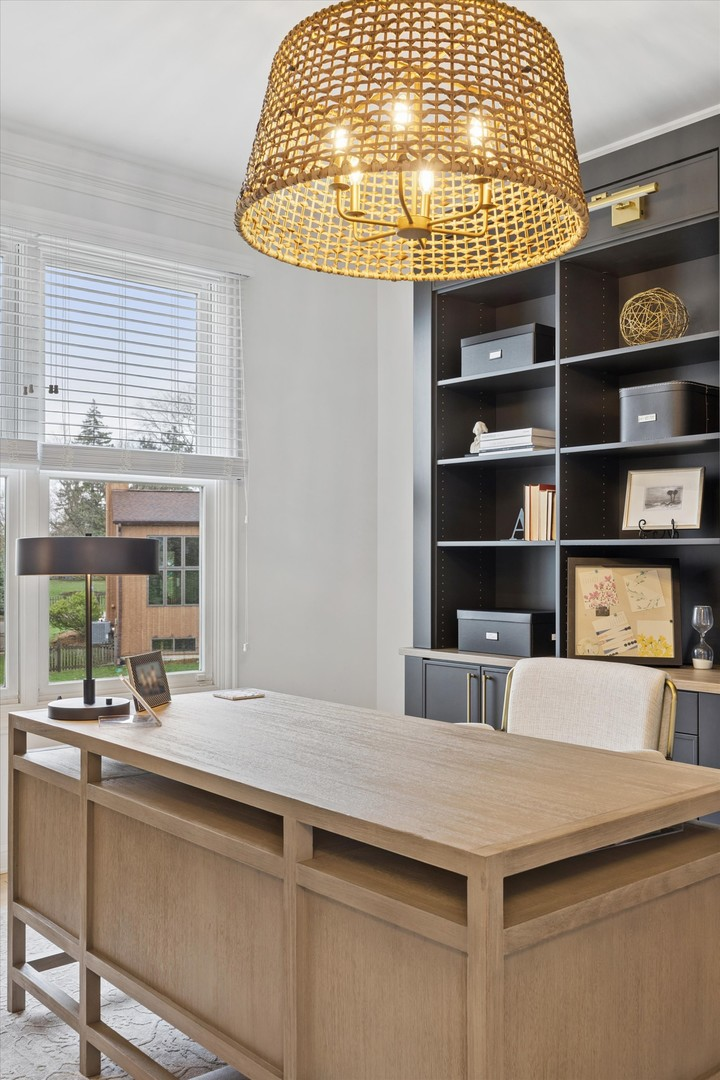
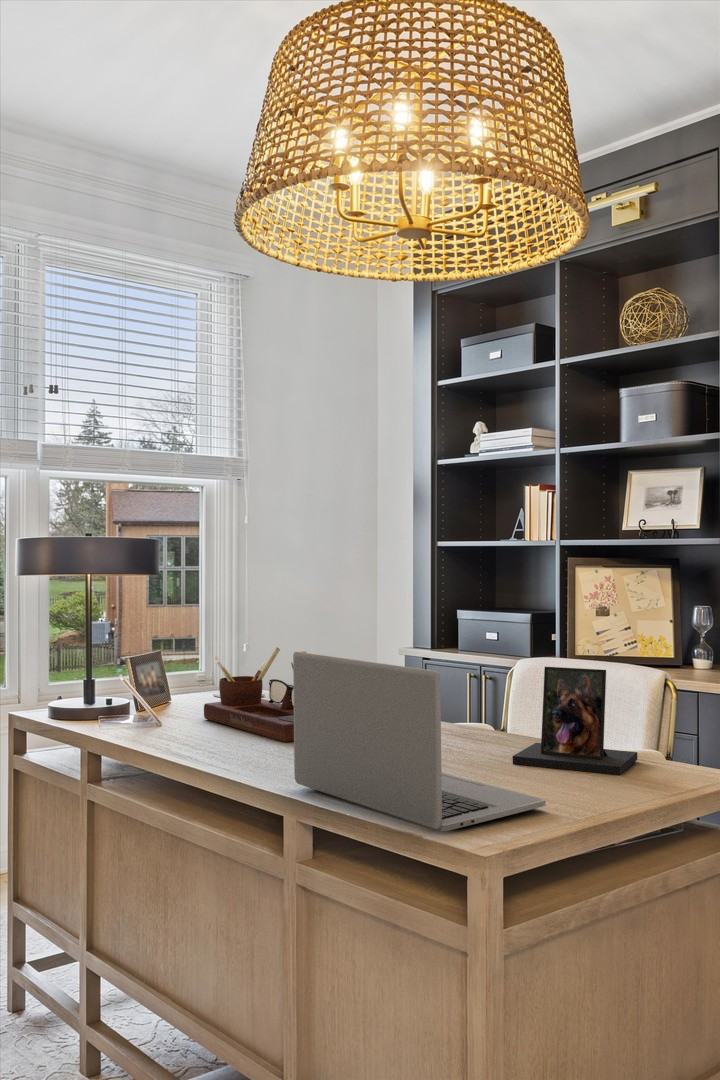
+ desk organizer [203,646,307,743]
+ laptop [292,651,547,832]
+ photo frame [512,666,638,776]
